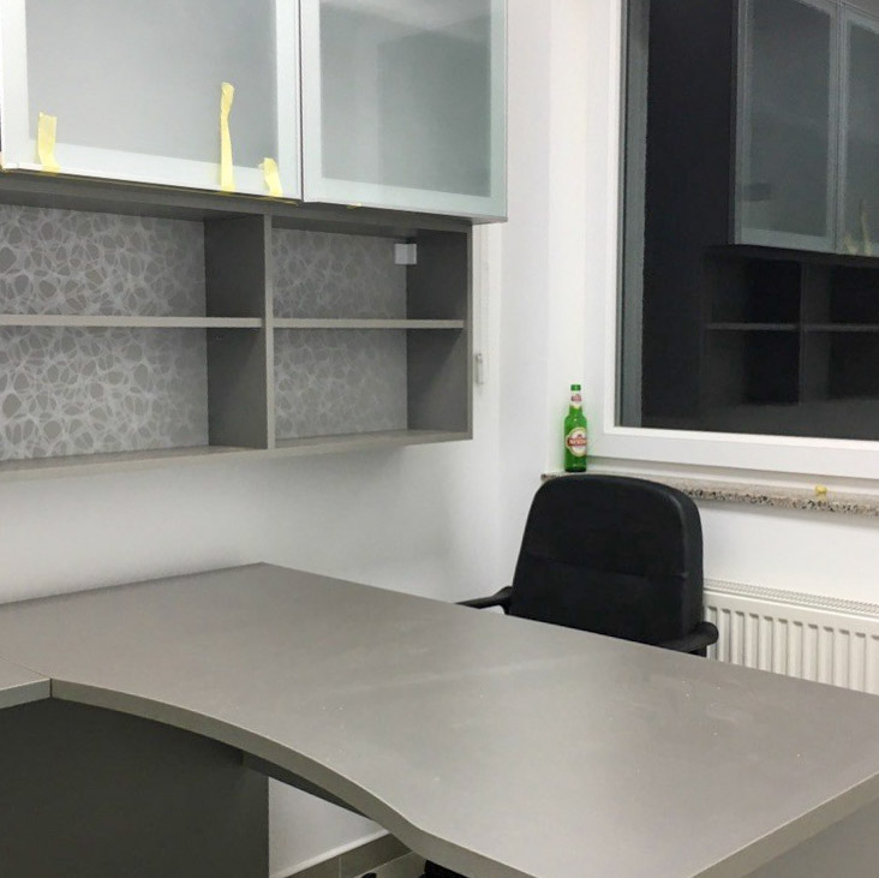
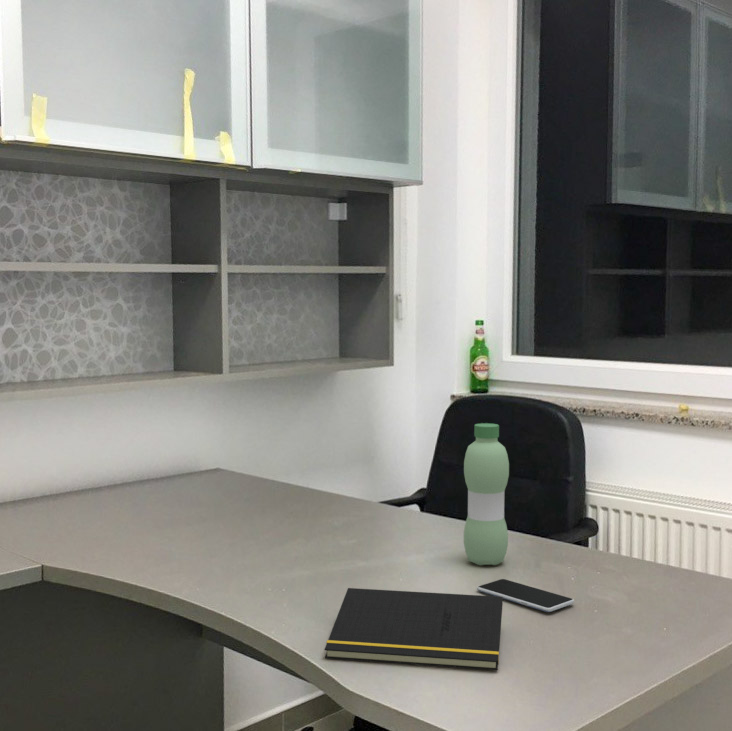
+ water bottle [463,422,510,567]
+ smartphone [476,578,575,613]
+ notepad [324,587,504,671]
